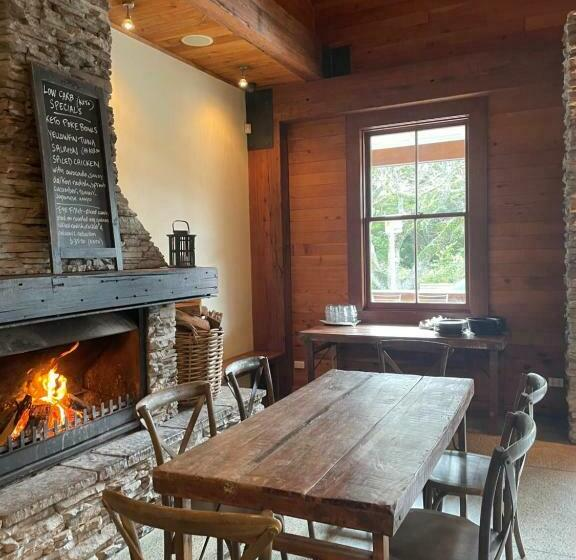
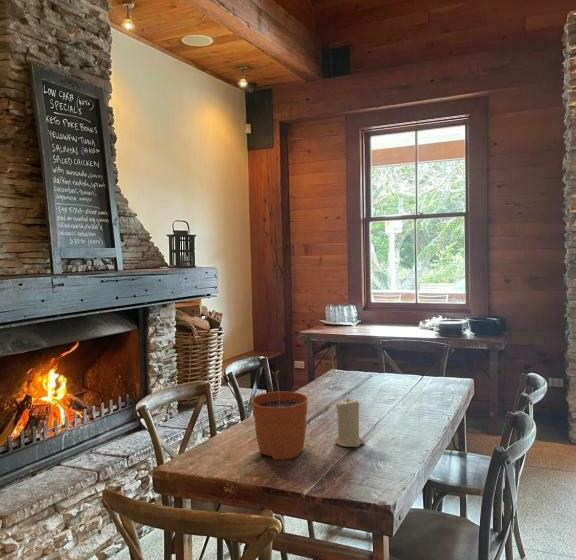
+ candle [334,398,365,448]
+ plant pot [250,369,309,460]
